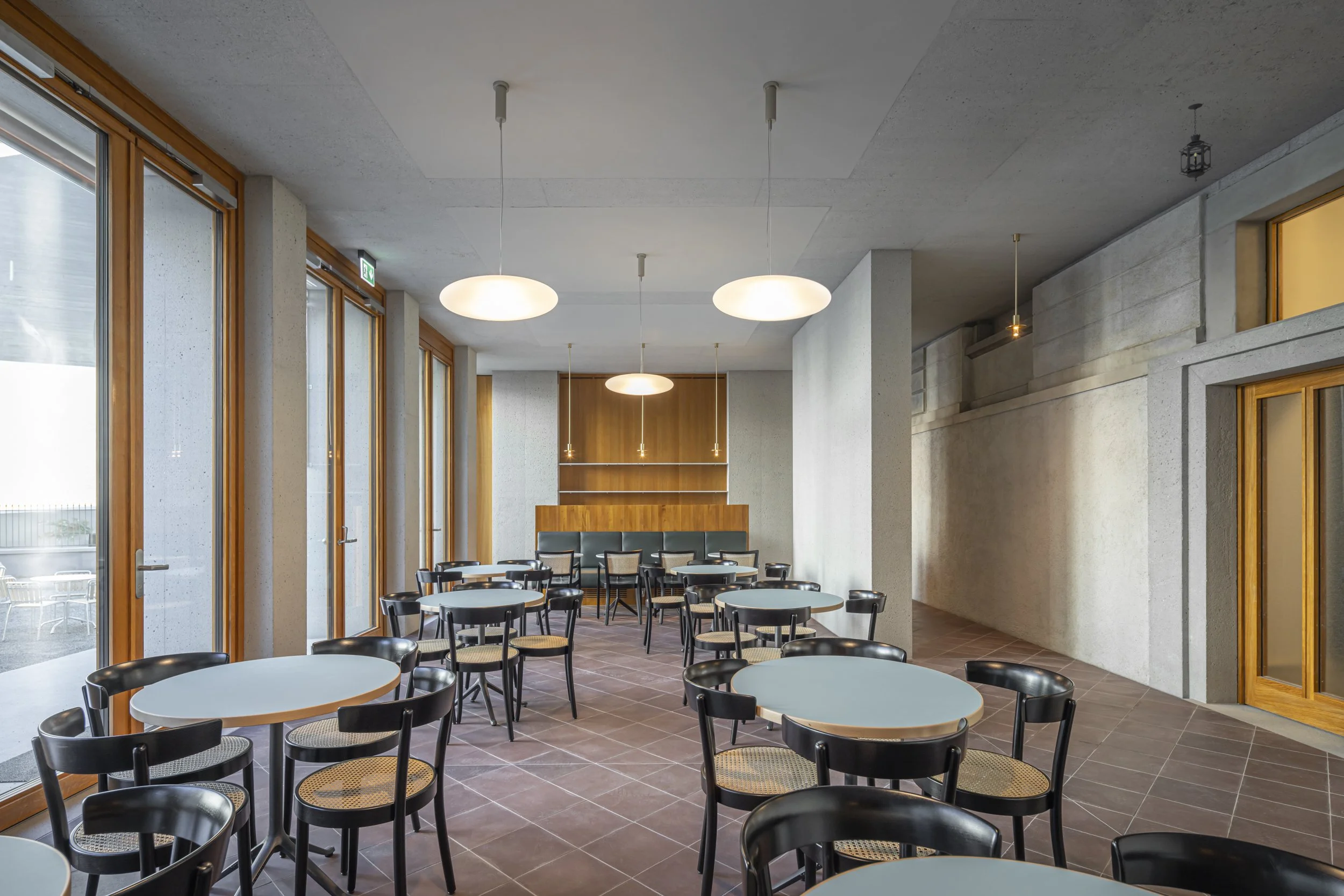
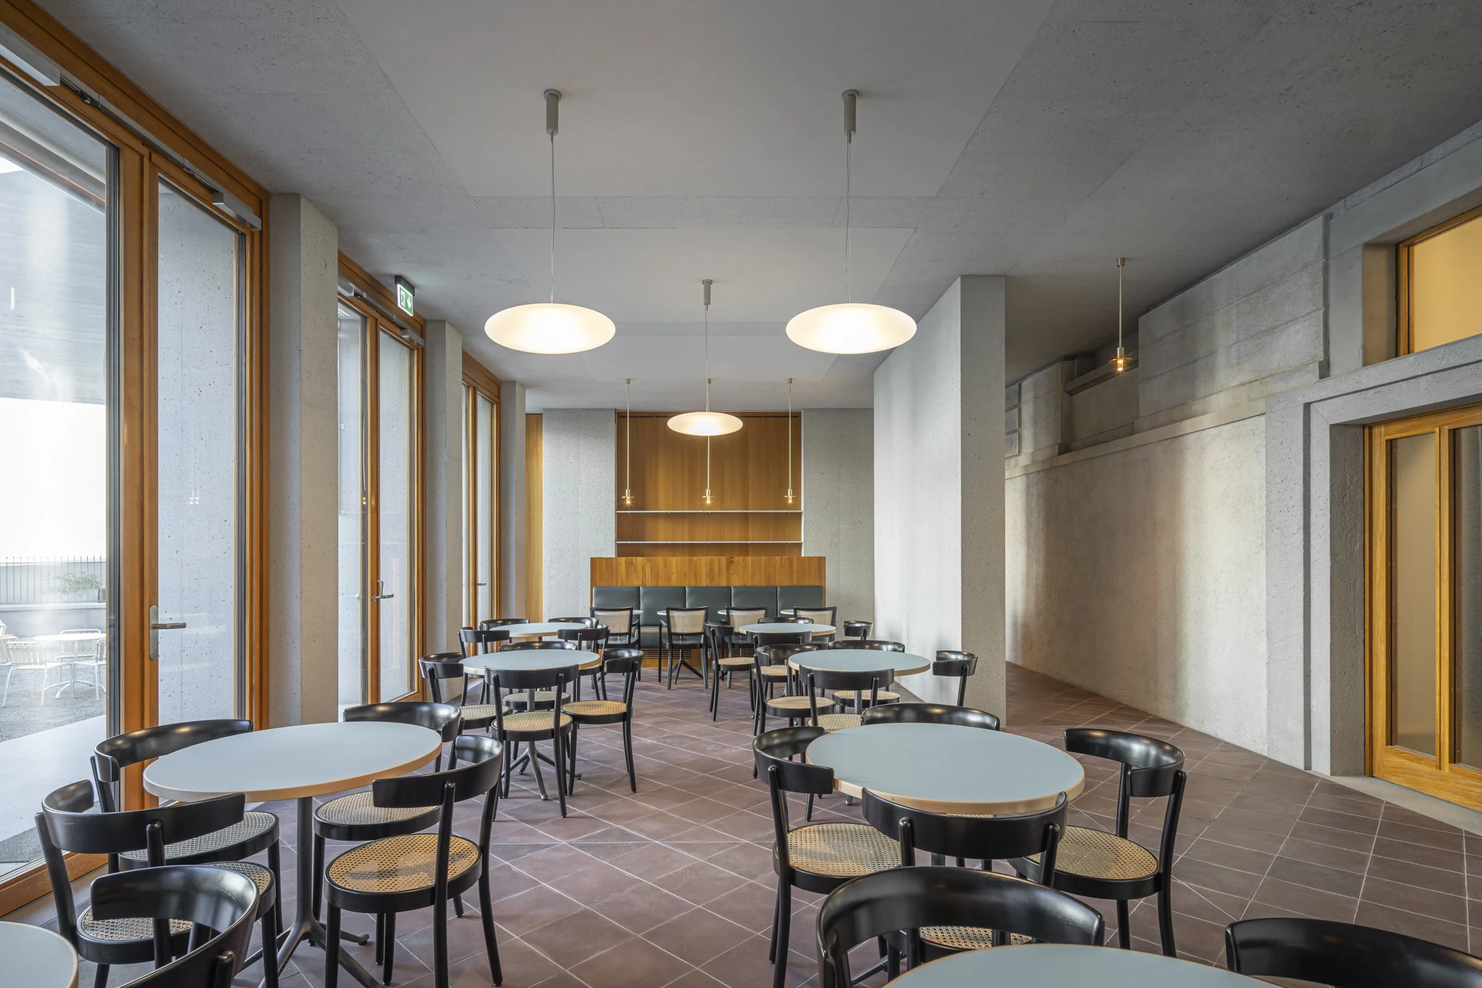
- hanging lantern [1178,103,1213,182]
